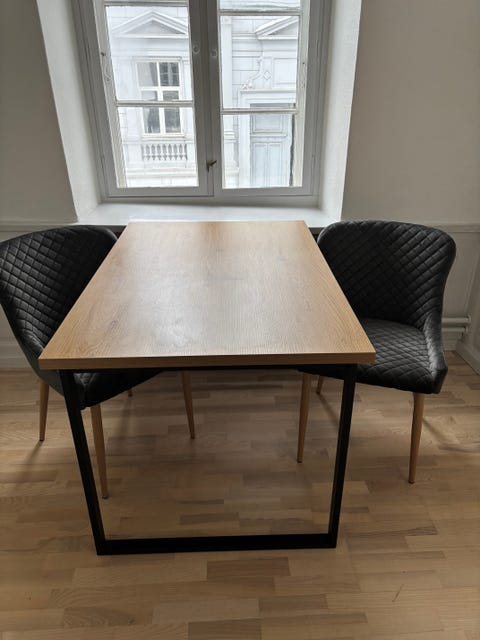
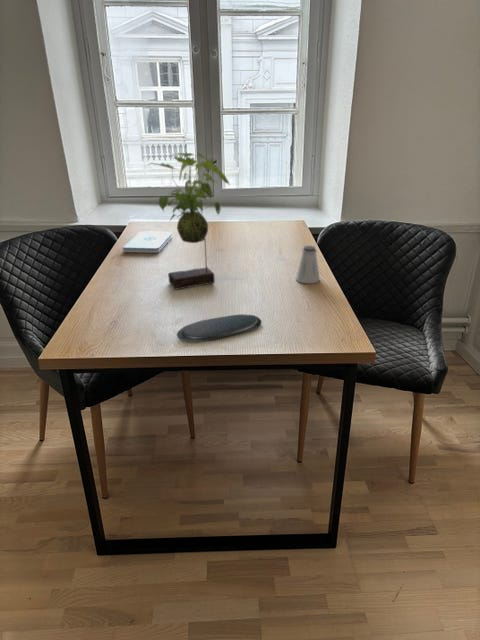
+ notepad [122,230,173,254]
+ plant [149,151,230,291]
+ saltshaker [295,245,320,285]
+ oval tray [176,313,262,342]
